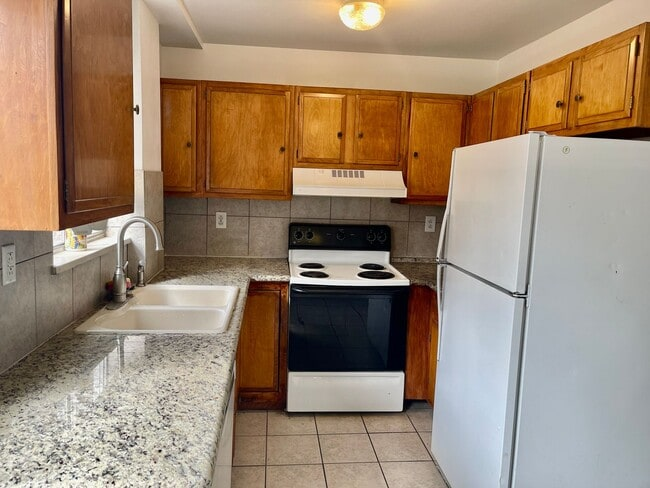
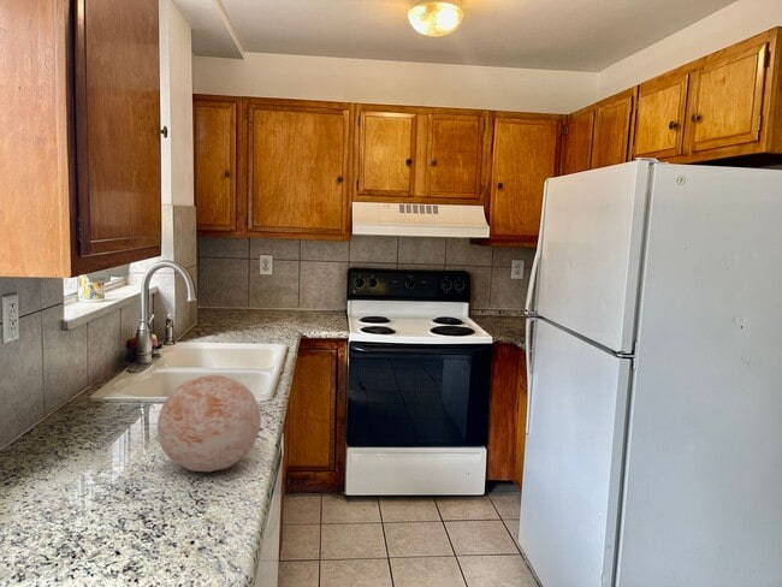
+ decorative ball [156,374,262,473]
